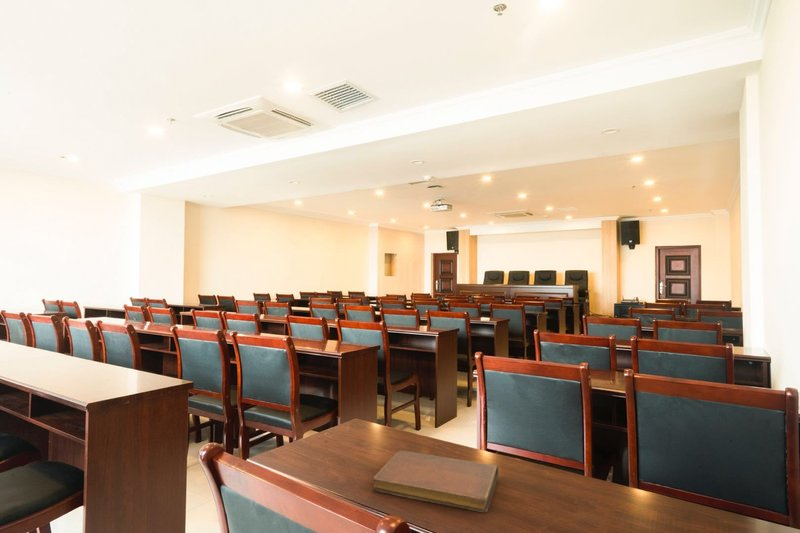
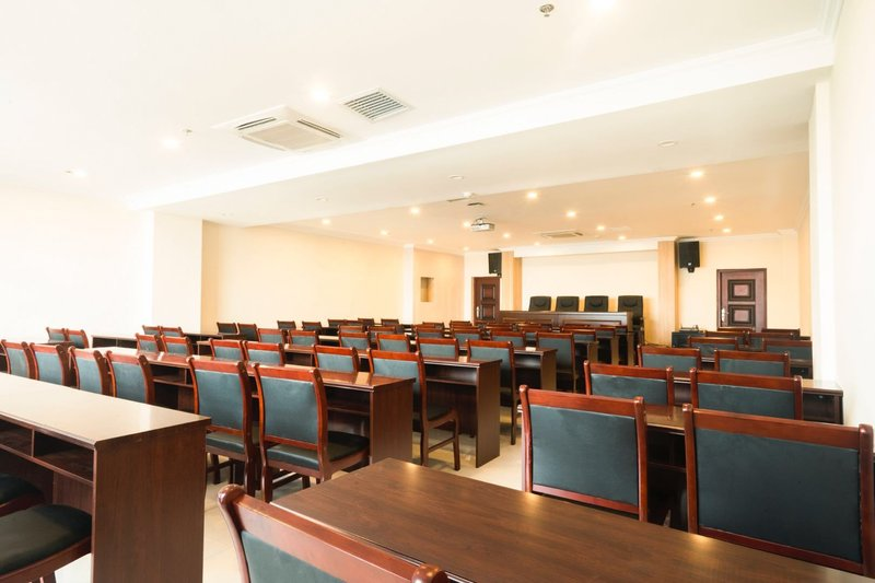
- notebook [372,450,499,514]
